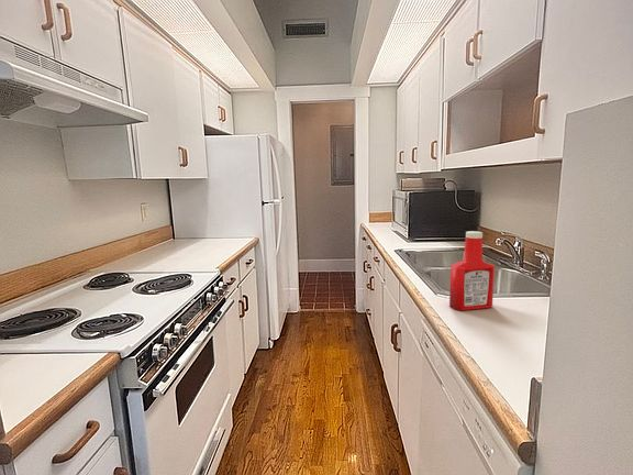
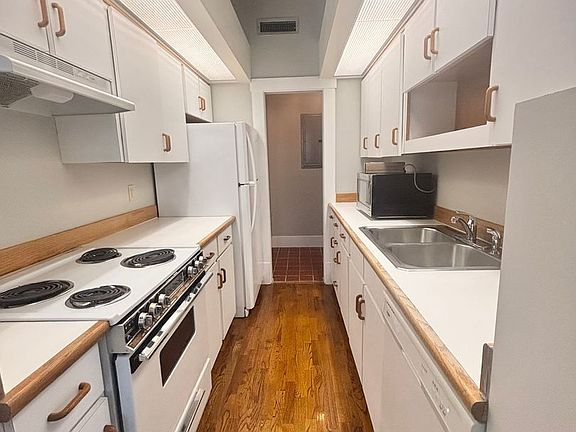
- soap bottle [448,230,496,311]
